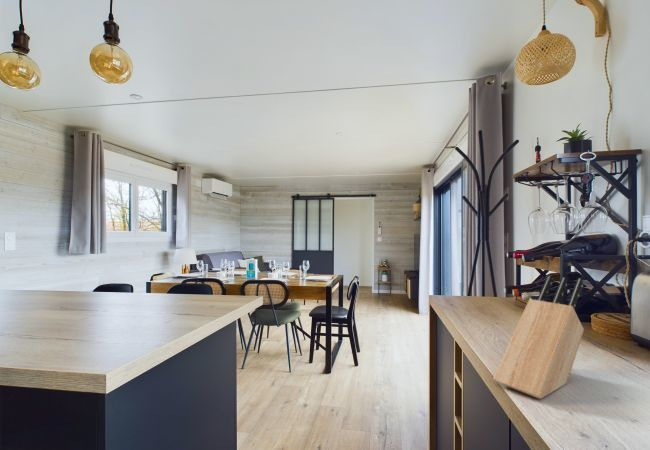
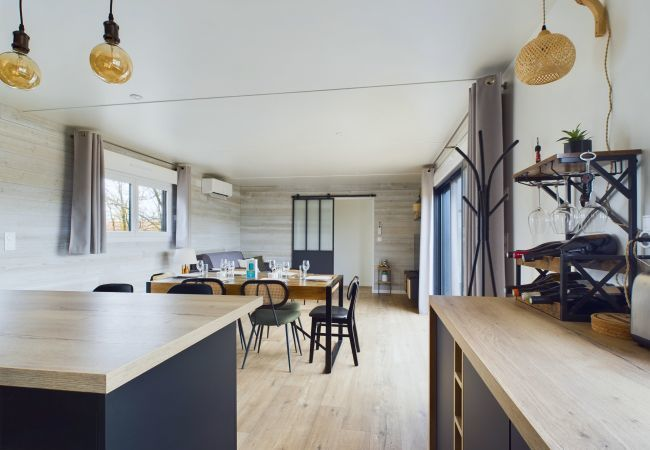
- knife block [492,275,585,400]
